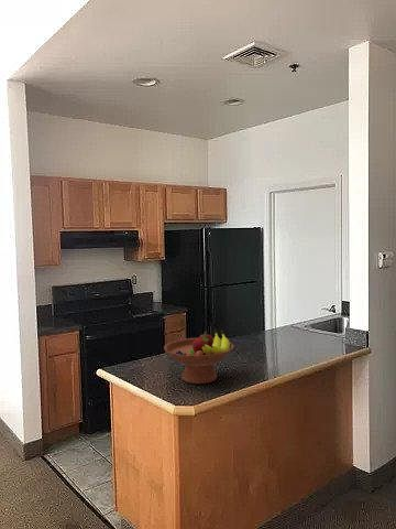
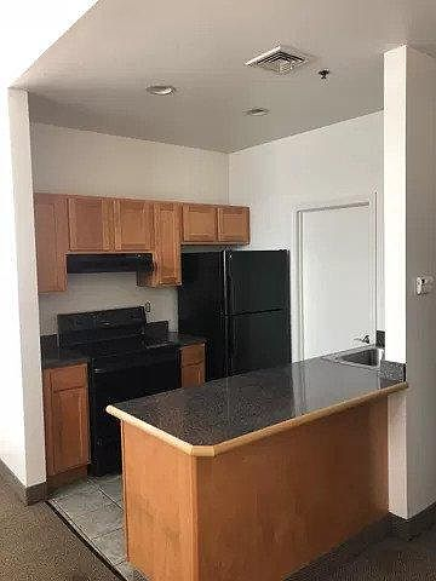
- fruit bowl [163,327,234,385]
